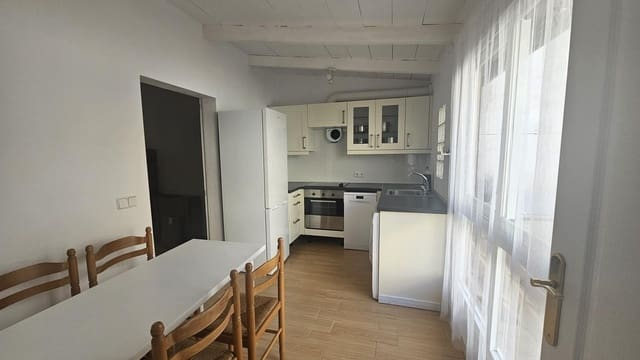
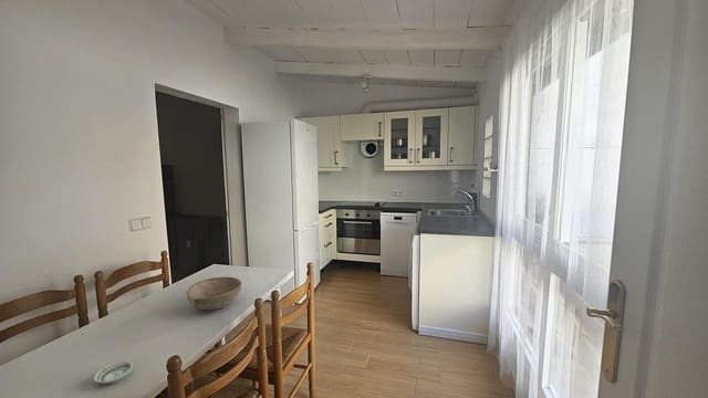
+ bowl [185,276,242,311]
+ saucer [93,360,134,385]
